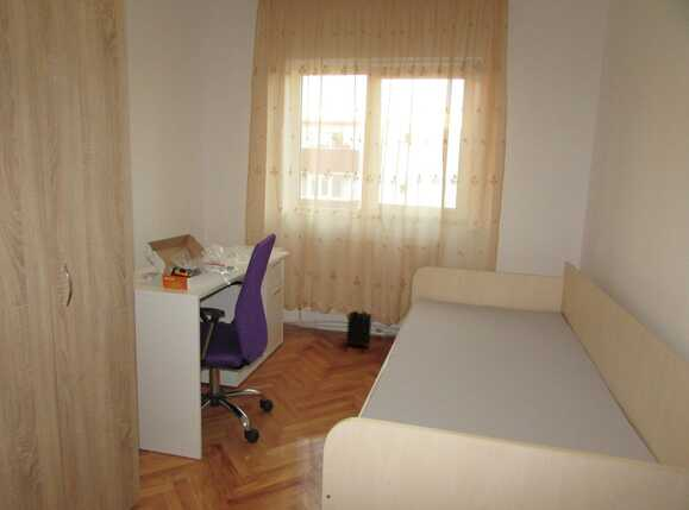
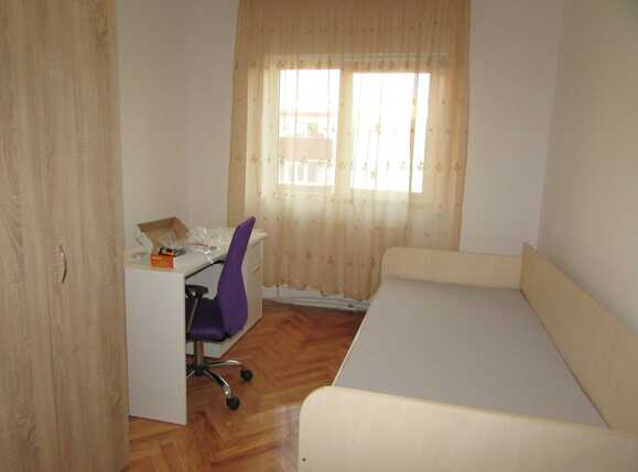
- backpack [345,307,372,354]
